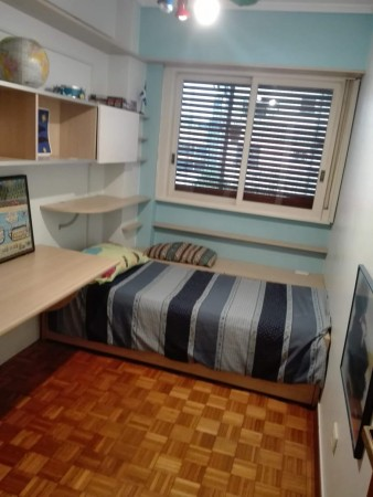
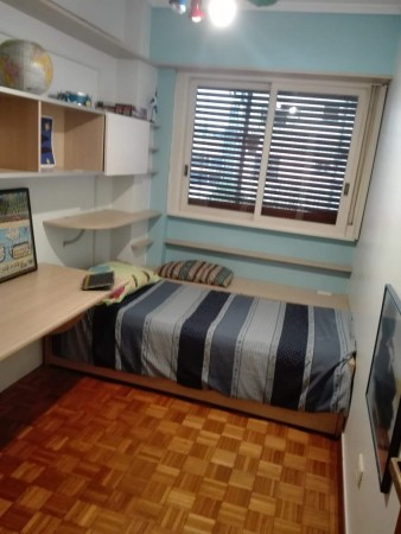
+ notepad [81,269,116,291]
